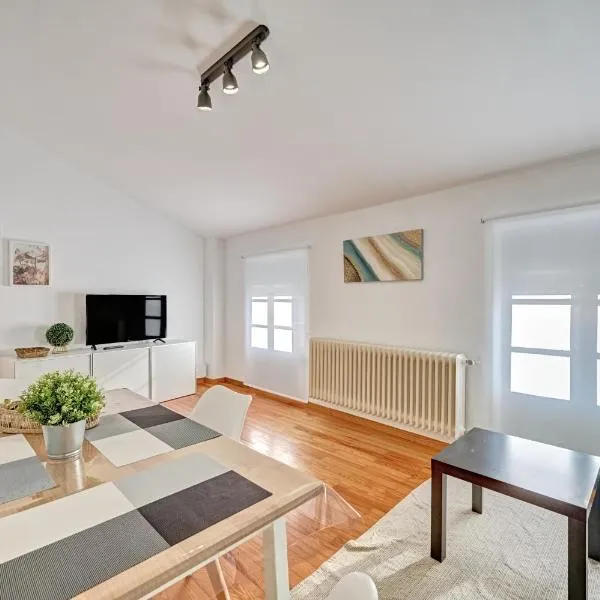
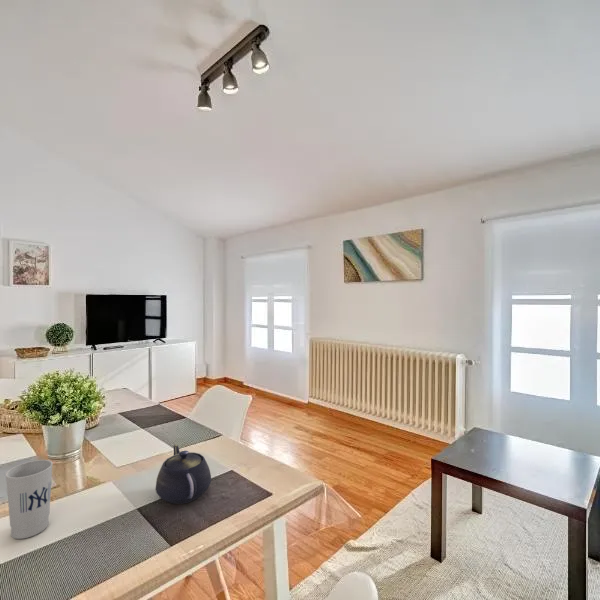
+ cup [5,459,54,540]
+ teapot [155,443,212,505]
